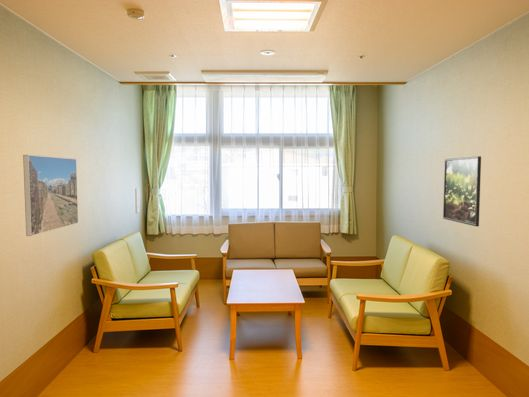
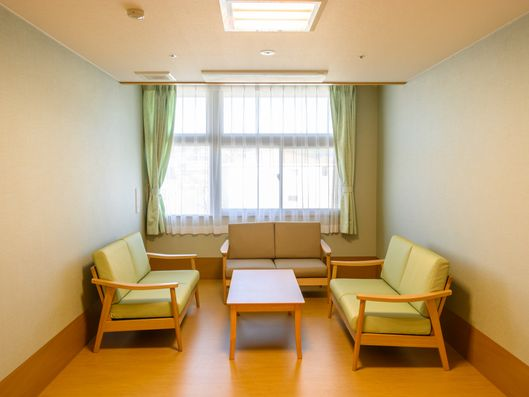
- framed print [22,154,79,237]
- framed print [442,155,482,227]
